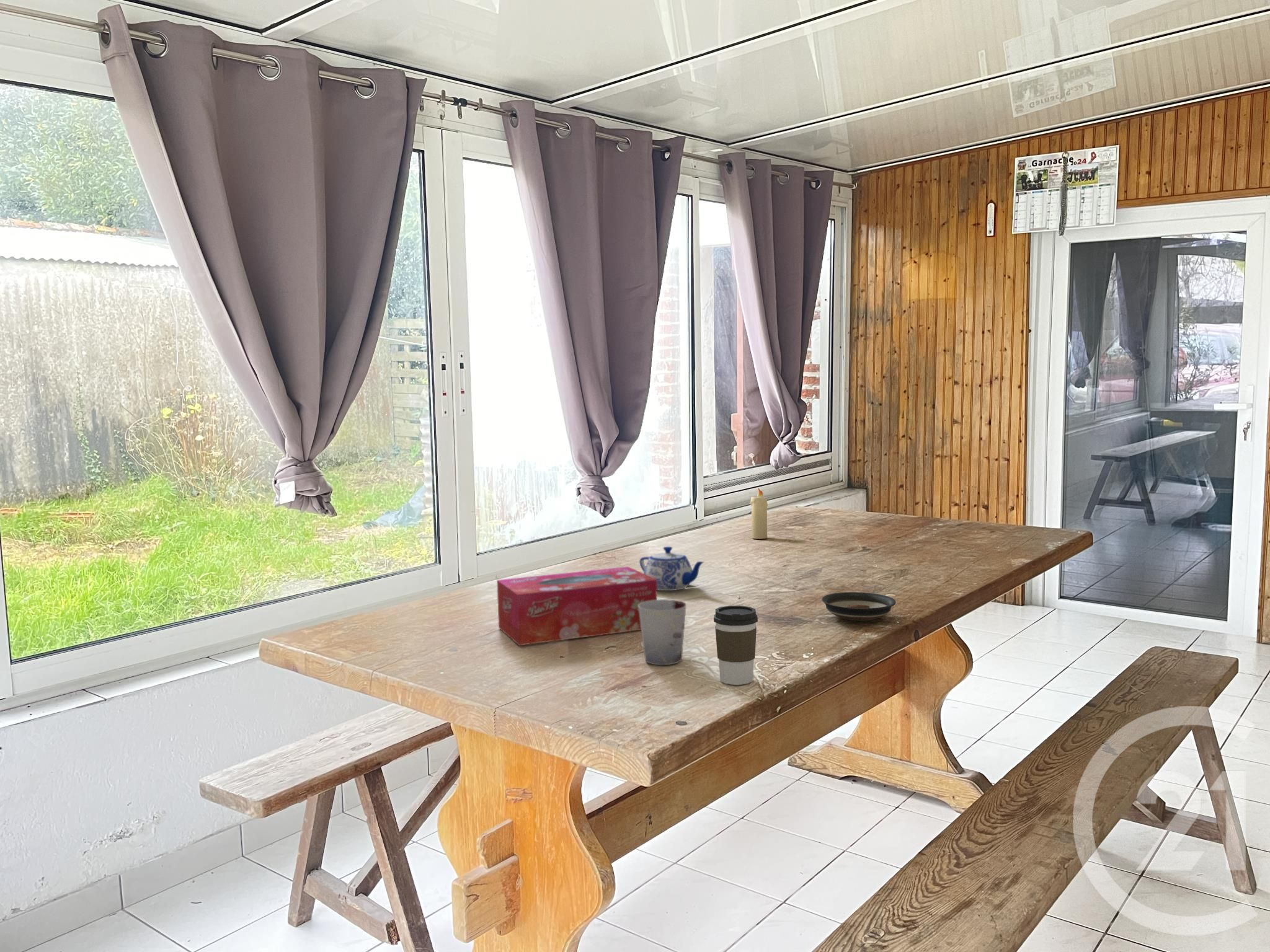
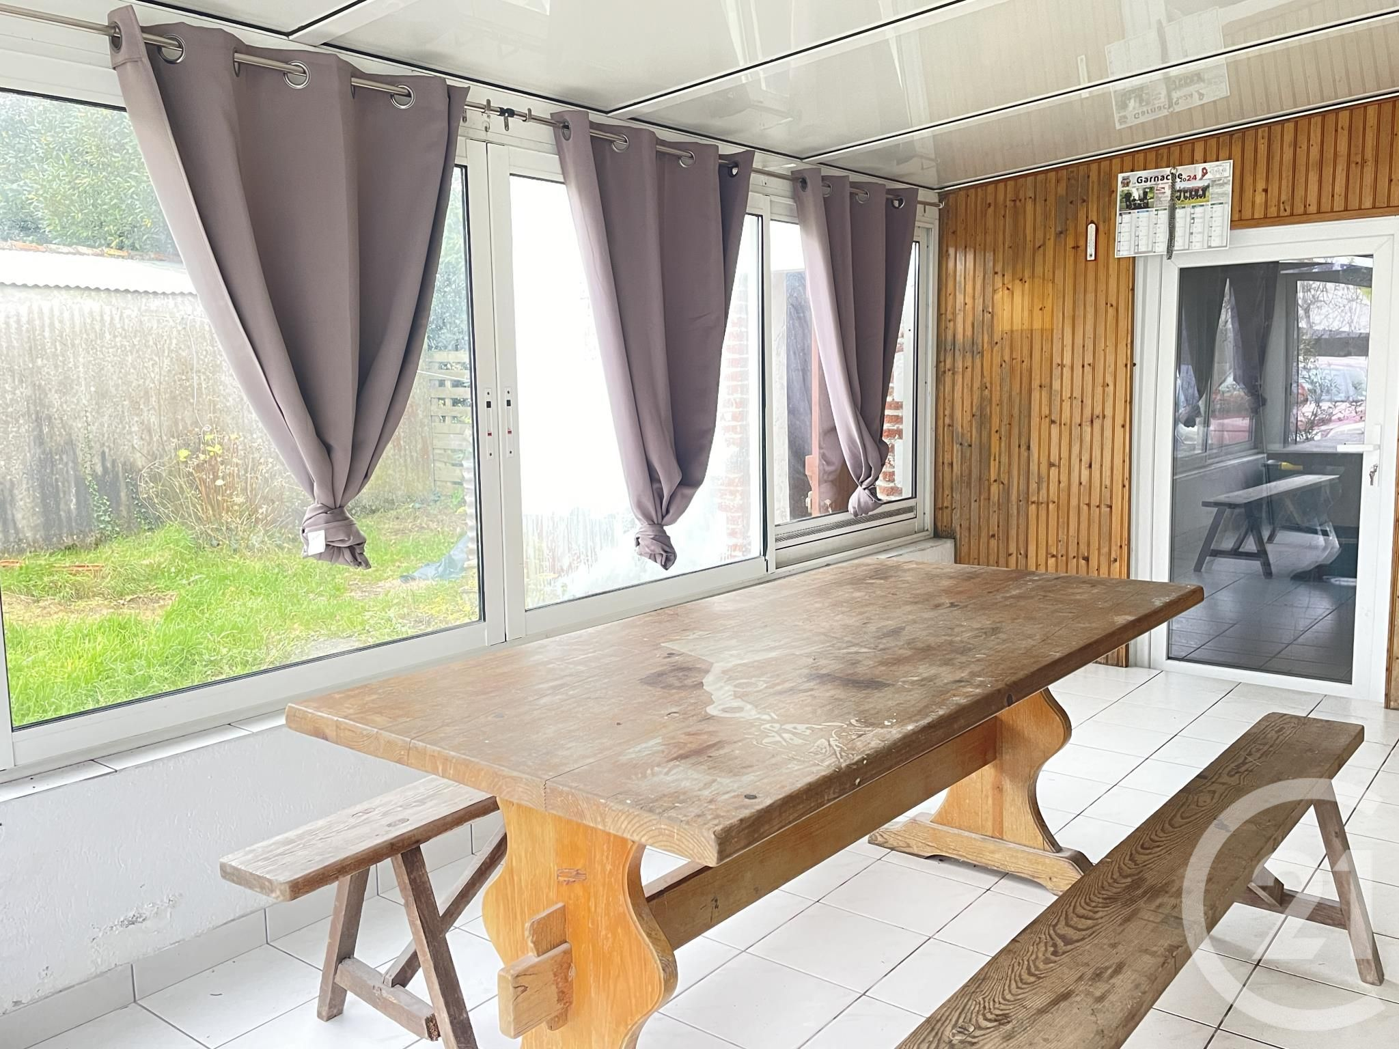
- coffee cup [713,605,758,685]
- tissue box [496,566,658,646]
- candle [750,487,768,540]
- cup [638,599,687,666]
- saucer [821,591,897,621]
- teapot [639,546,704,591]
